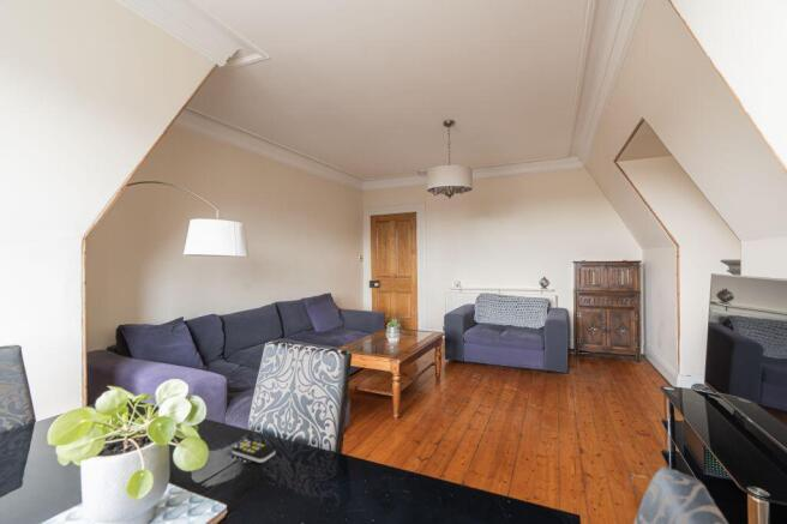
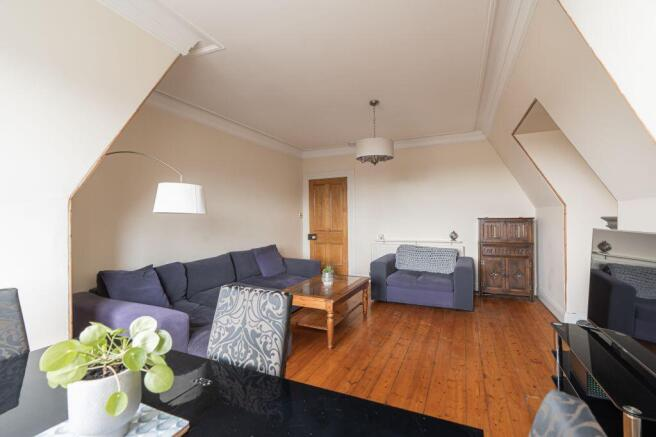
- remote control [230,439,277,464]
